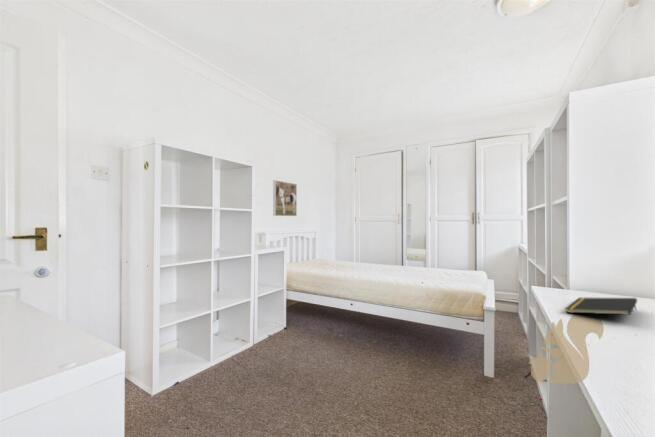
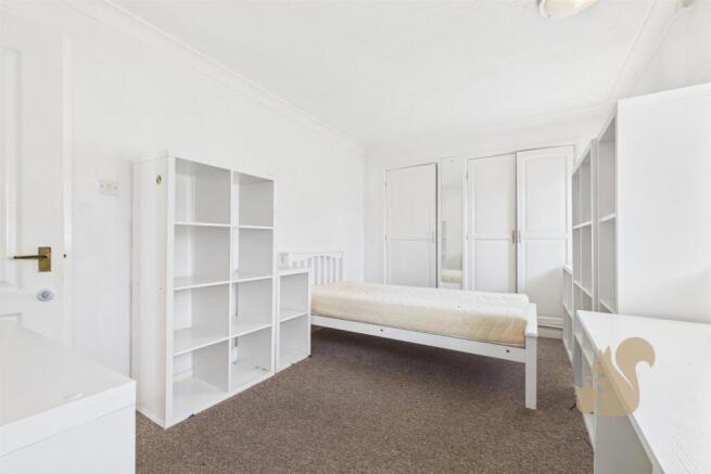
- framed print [272,179,298,217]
- notepad [564,296,638,316]
